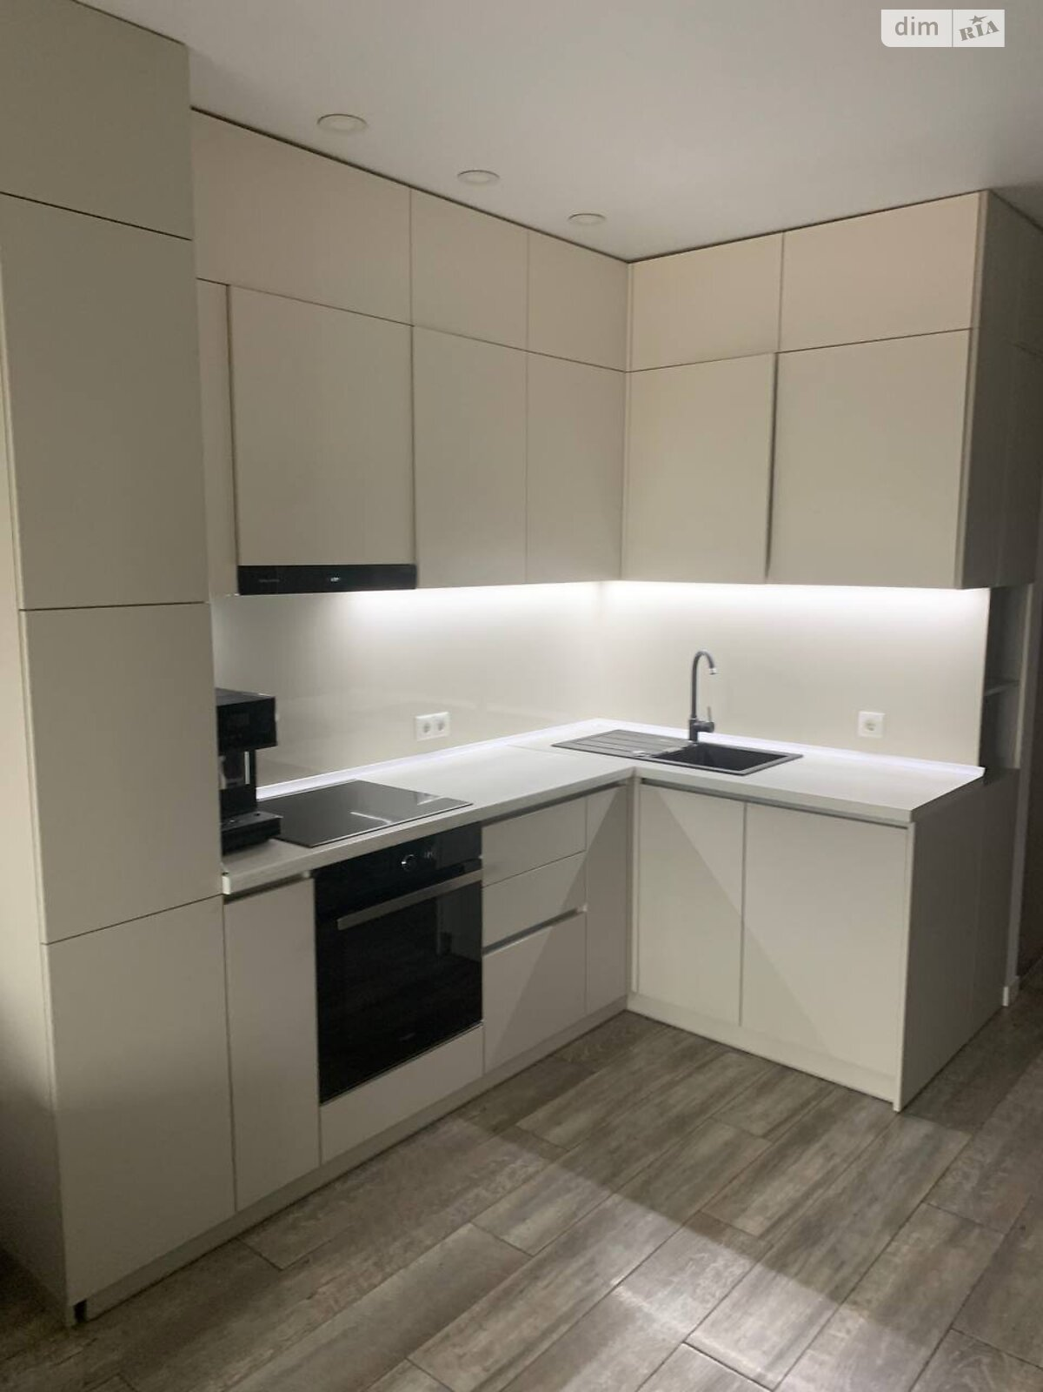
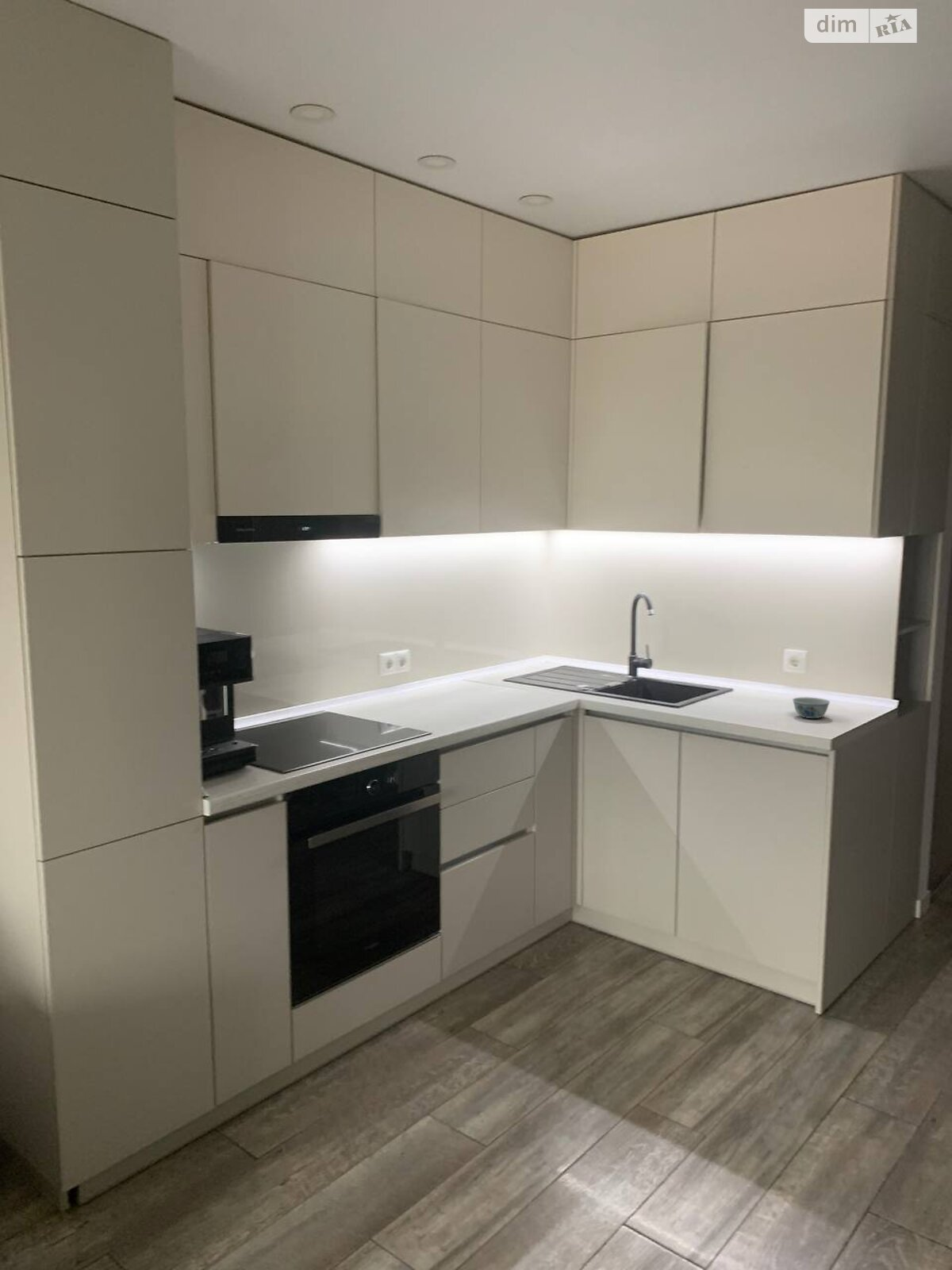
+ bowl [792,696,831,719]
